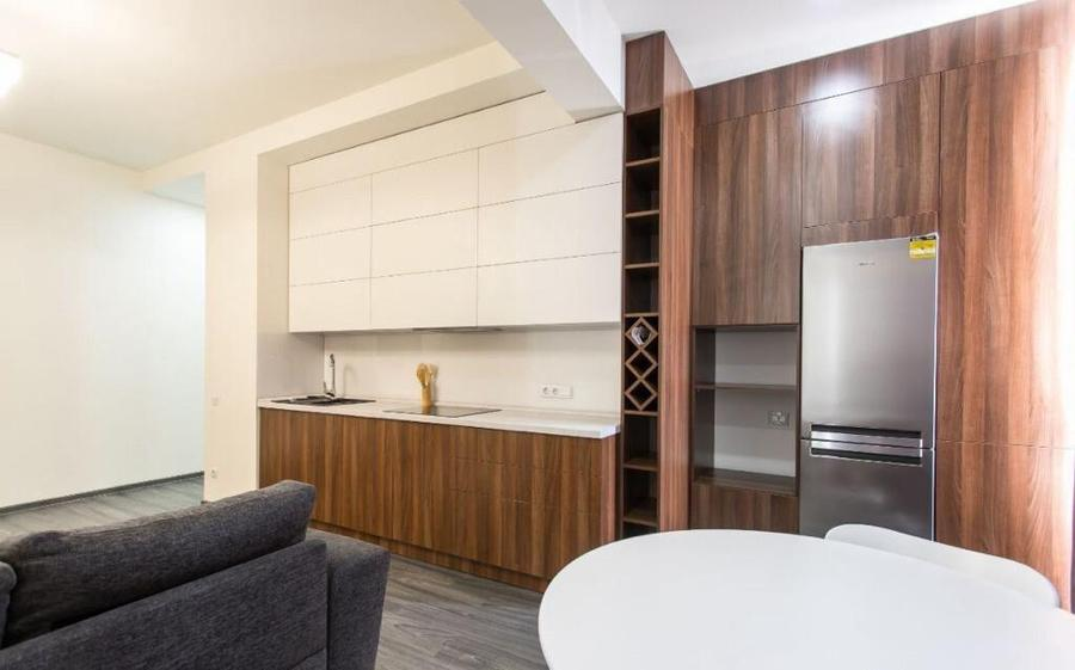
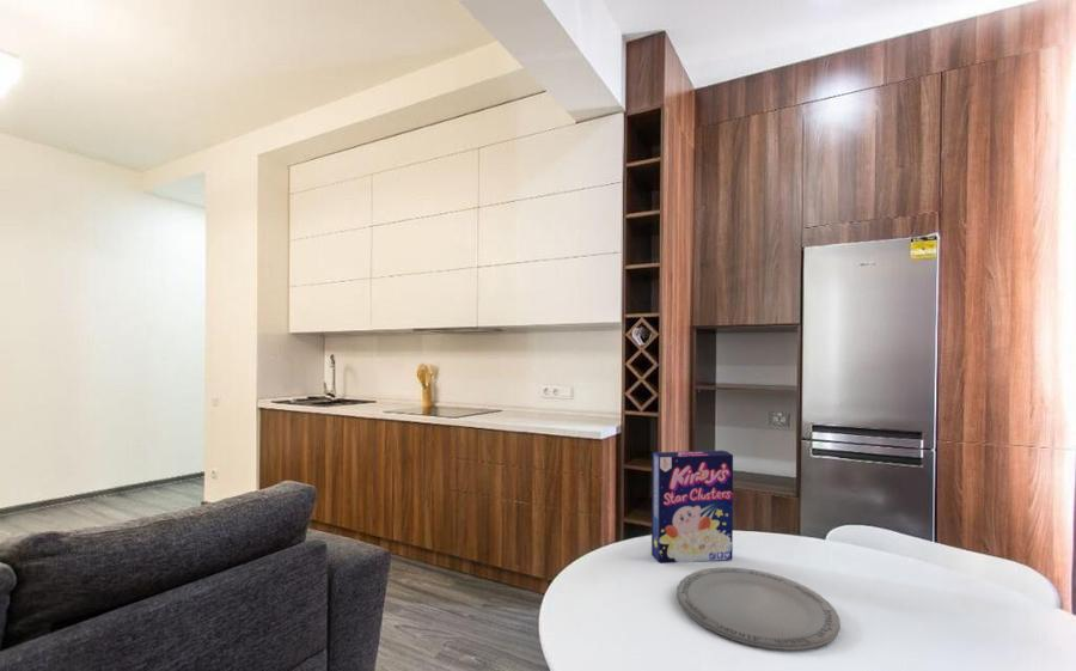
+ plate [675,566,842,652]
+ cereal box [650,450,734,565]
